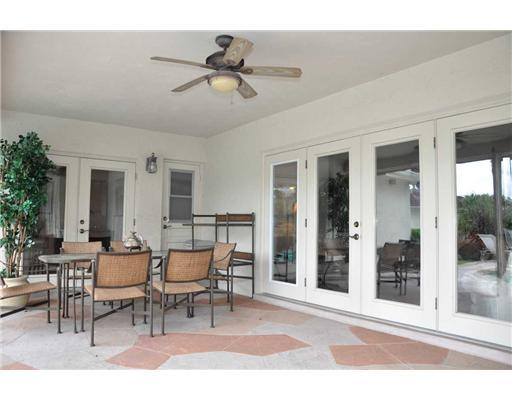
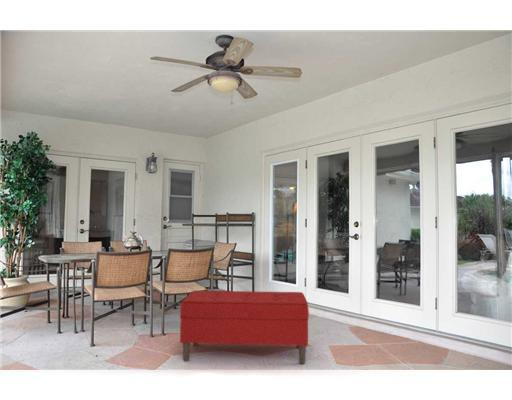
+ bench [179,290,310,365]
